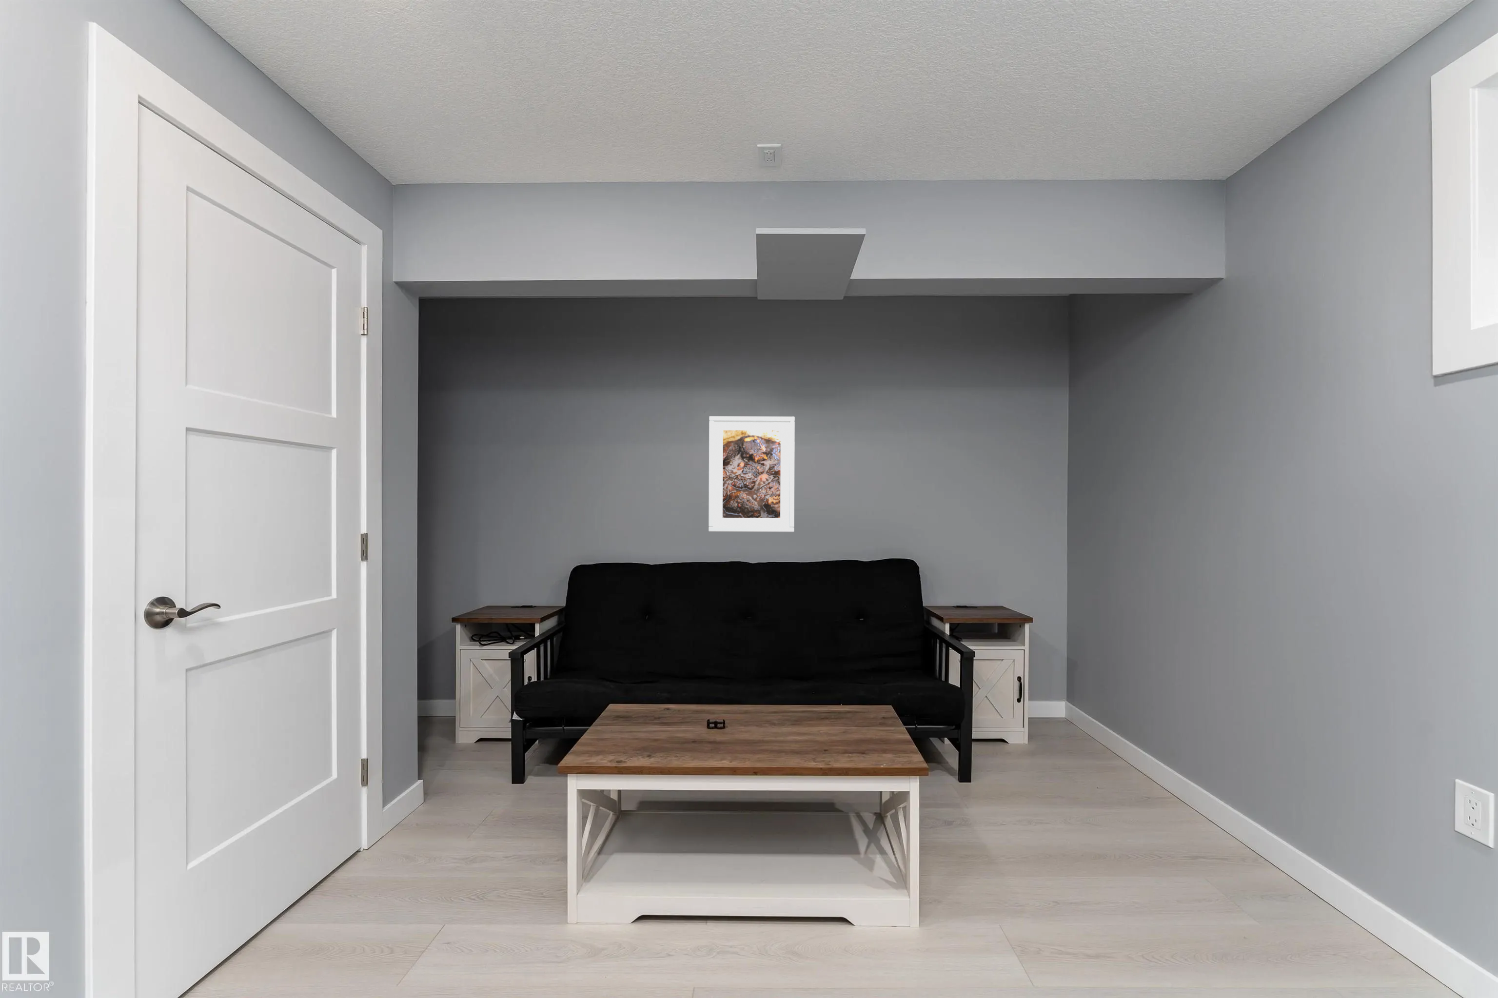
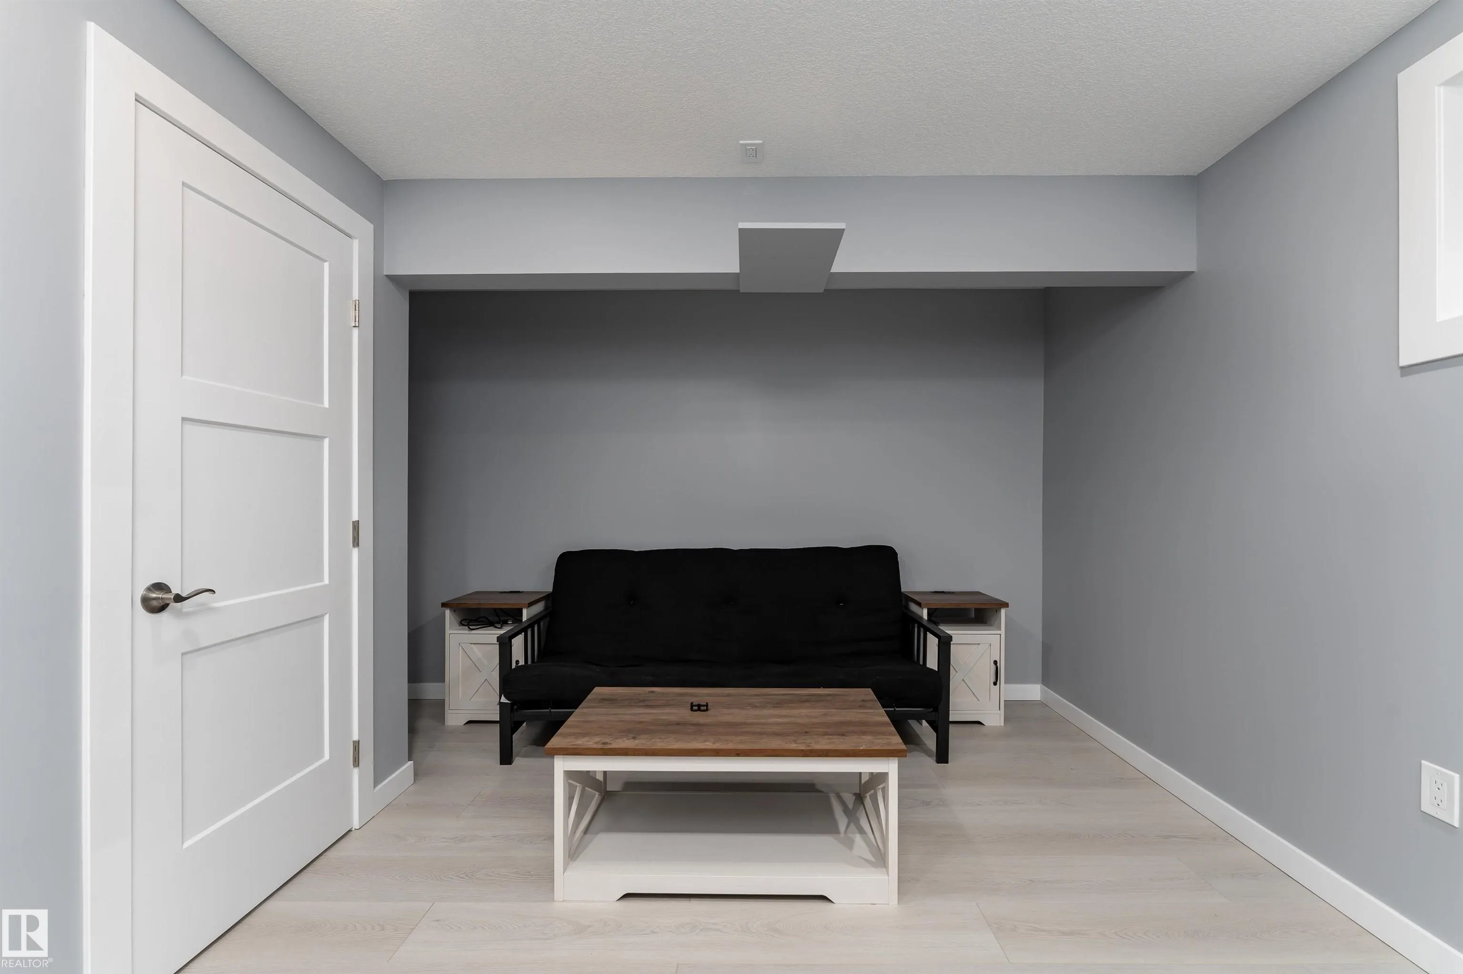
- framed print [708,415,795,532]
